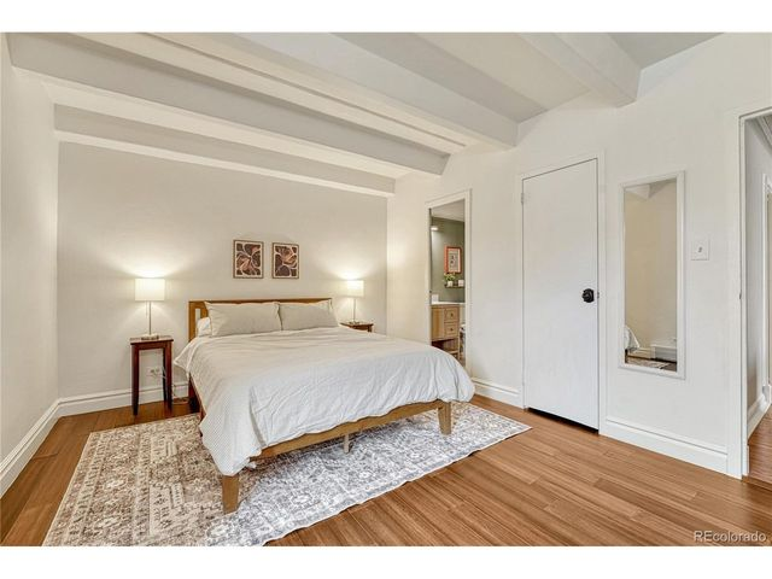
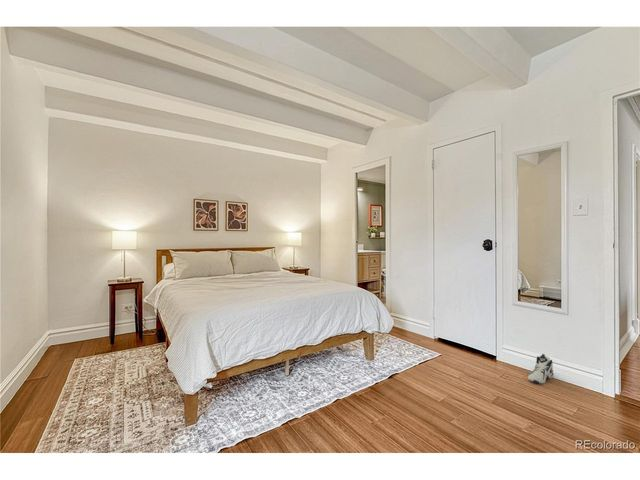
+ sneaker [527,353,555,385]
